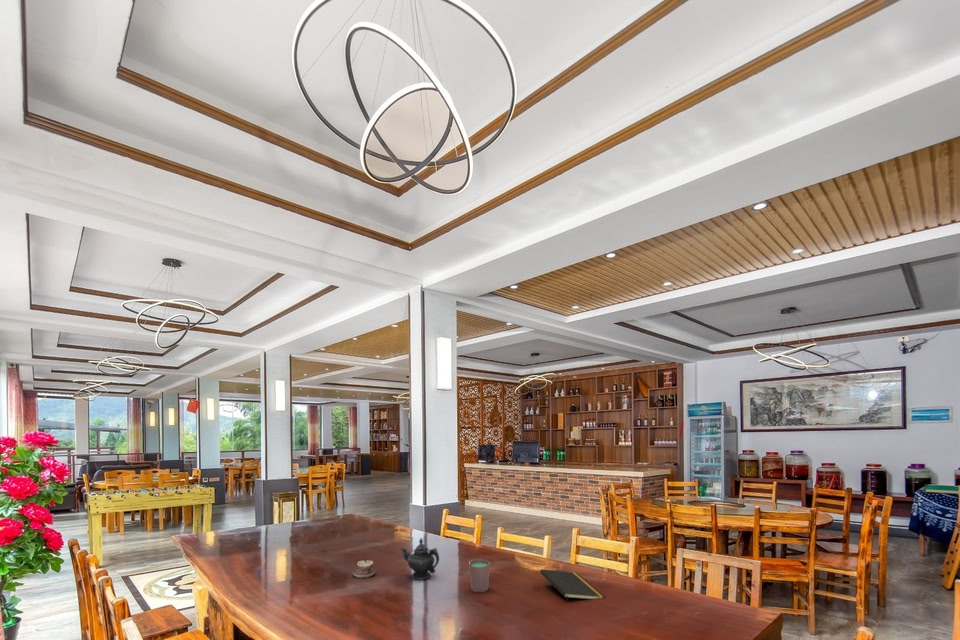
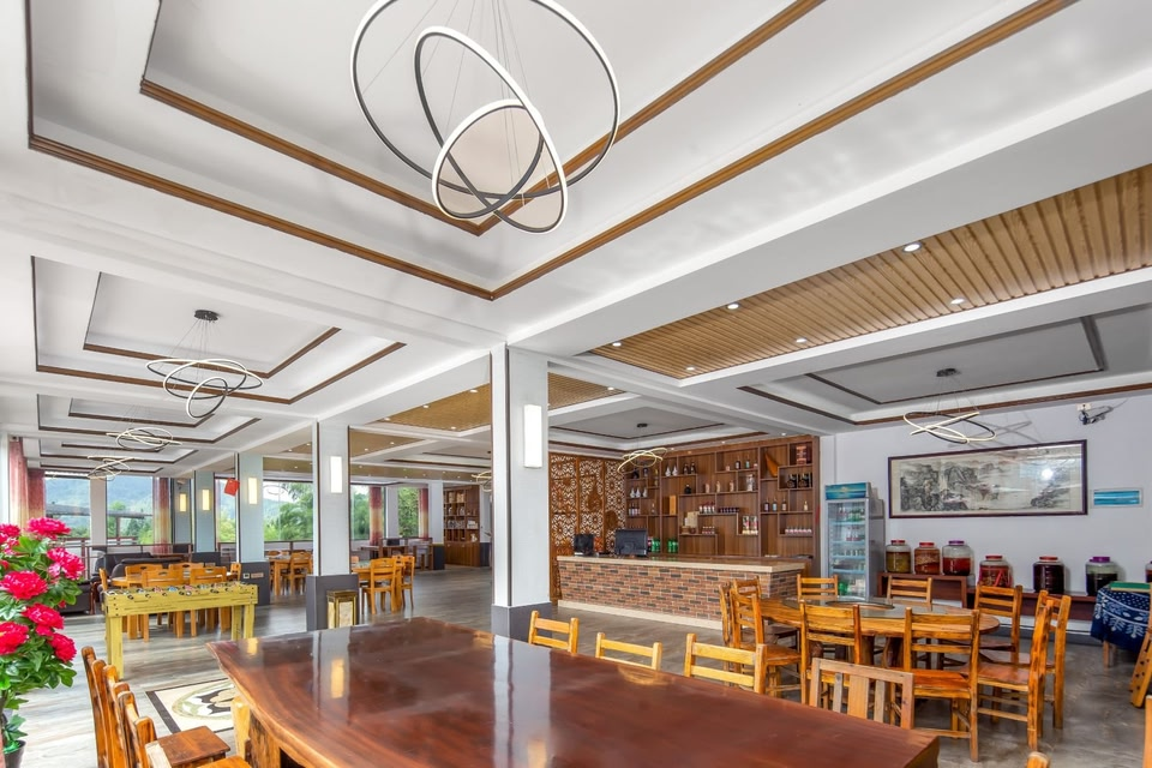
- cup [468,558,491,593]
- notepad [539,568,606,603]
- teacup [352,557,377,579]
- teapot [400,537,440,581]
